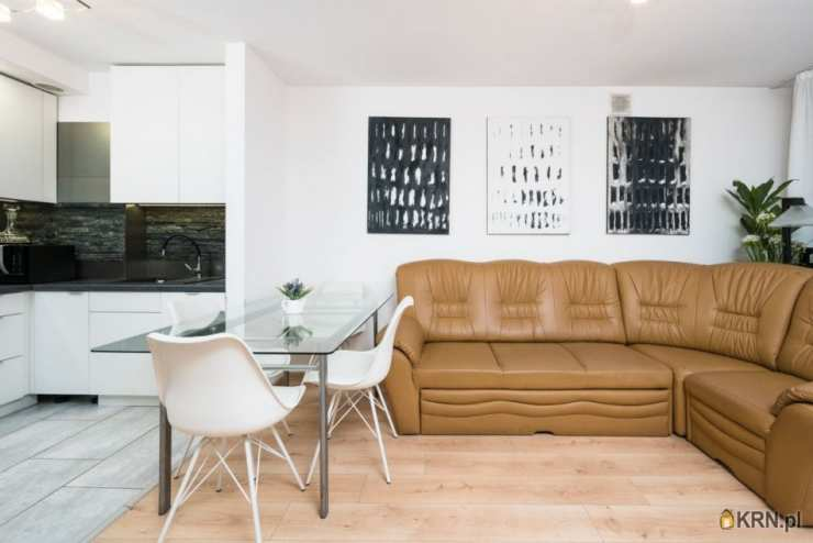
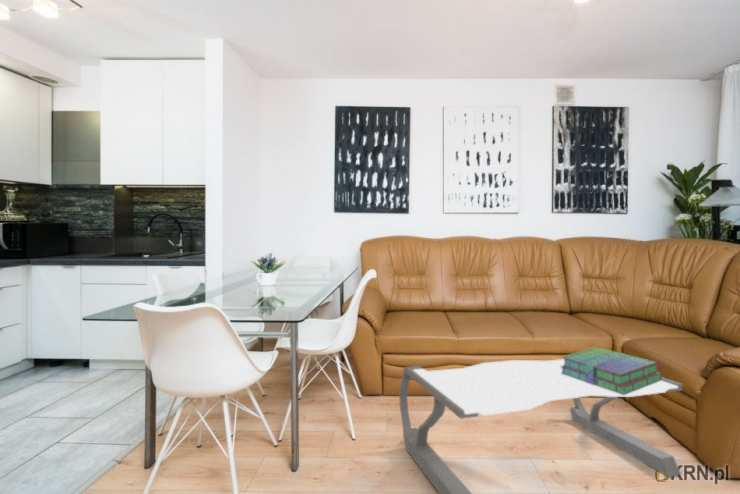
+ stack of books [560,346,663,395]
+ coffee table [398,358,683,494]
